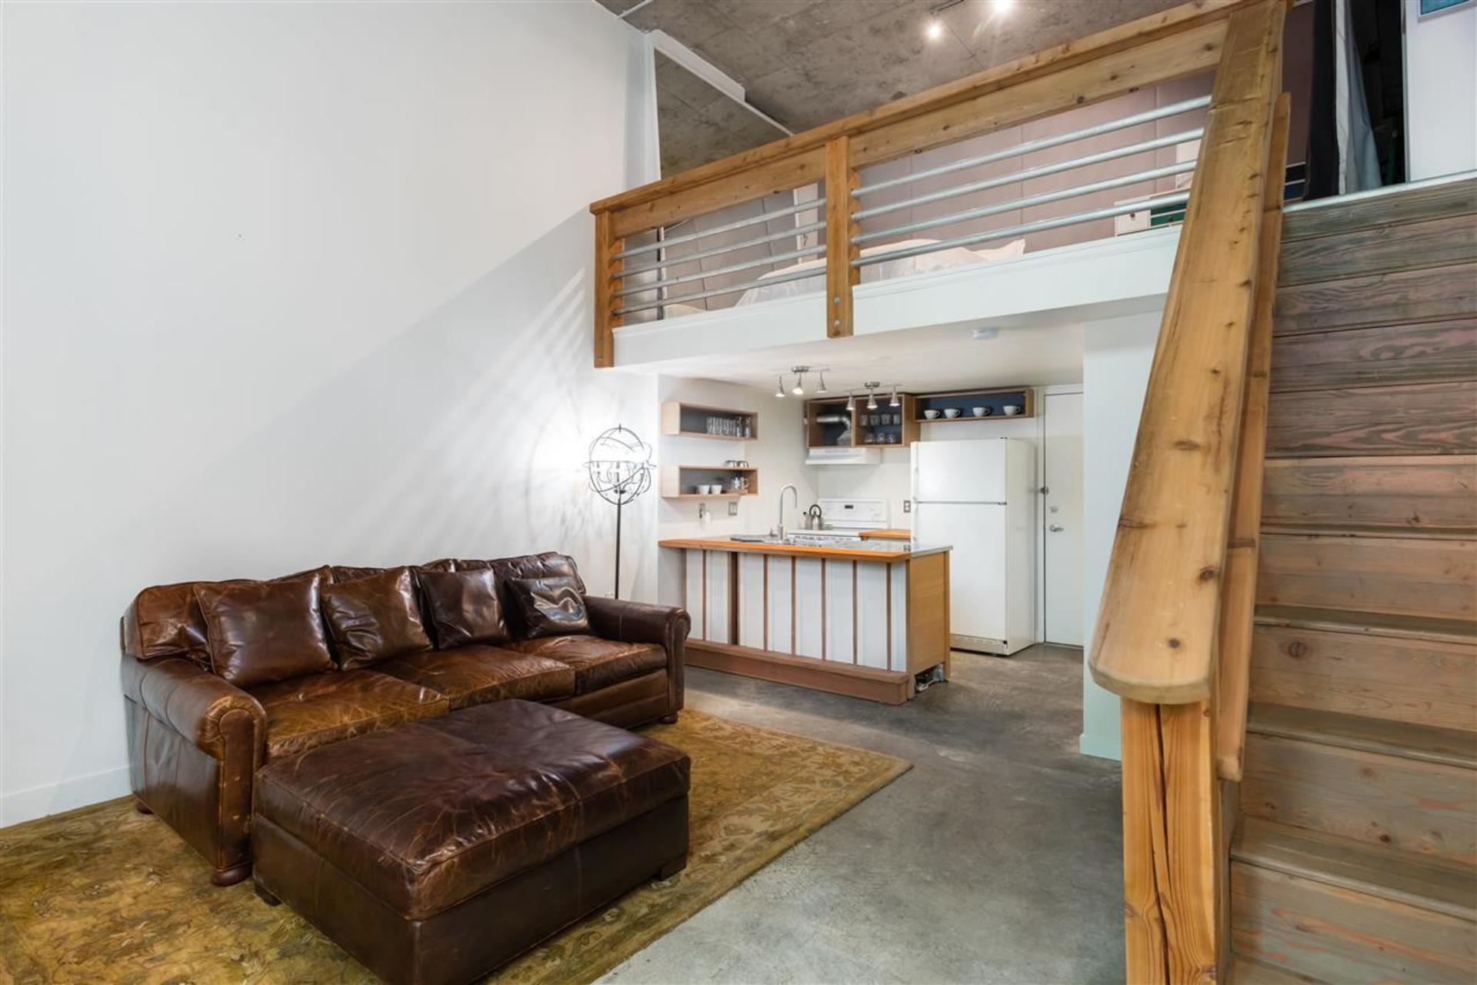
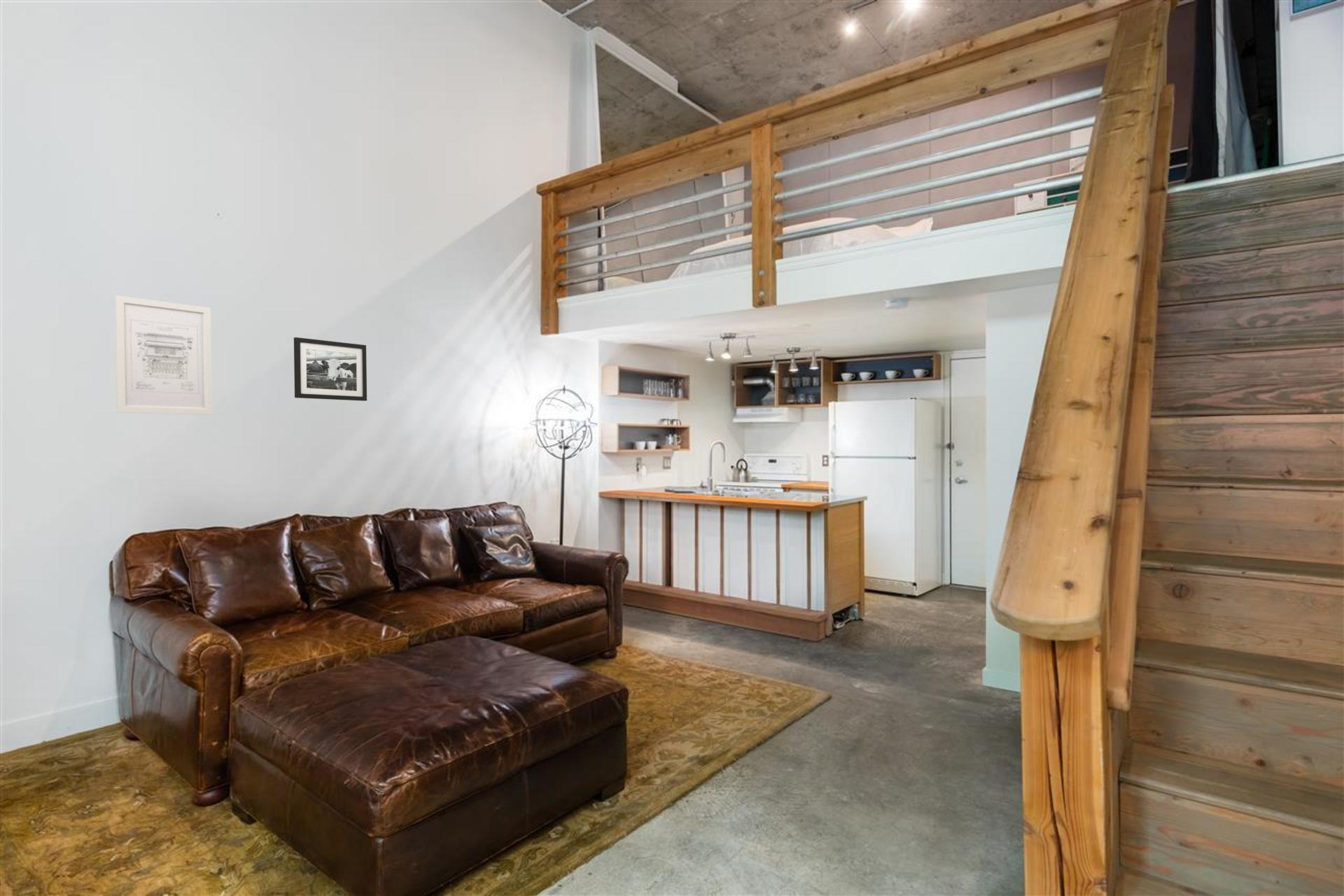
+ wall art [114,295,213,415]
+ picture frame [293,337,367,402]
